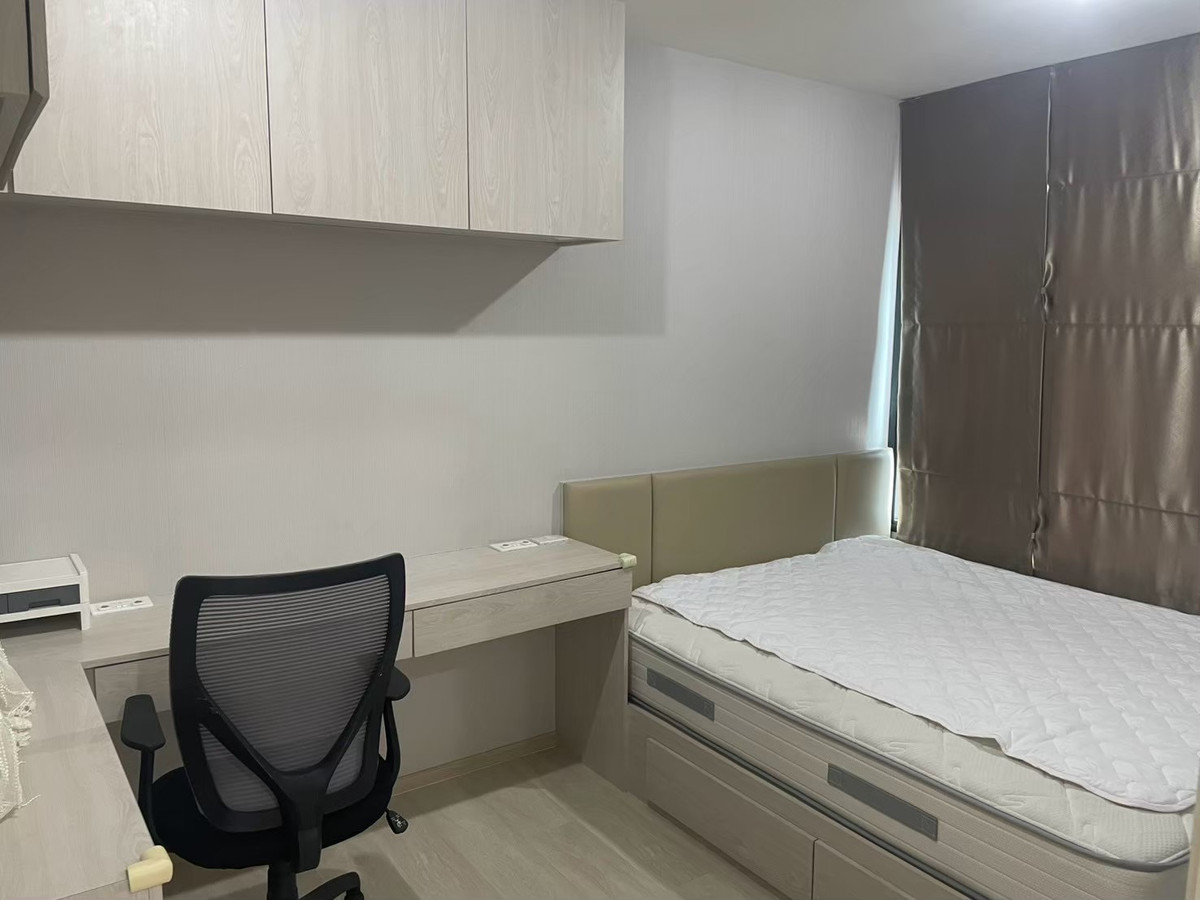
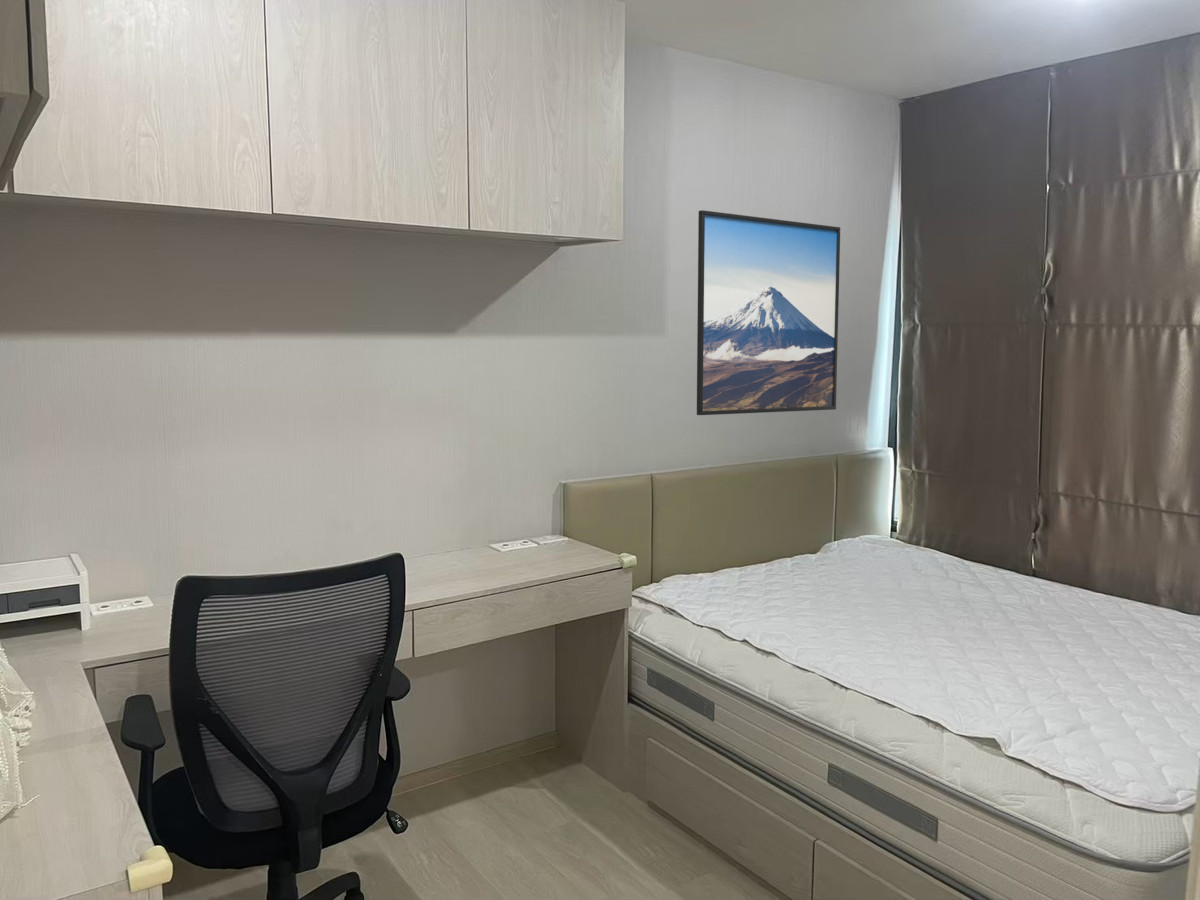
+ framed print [696,209,841,416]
